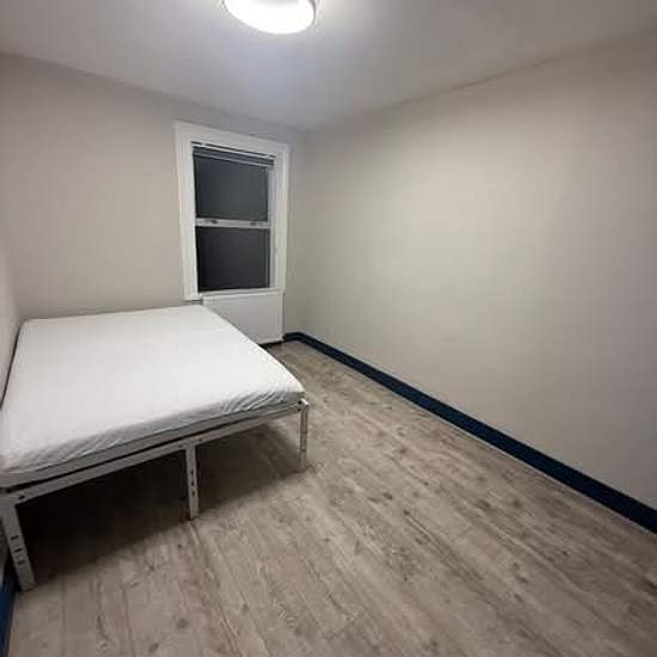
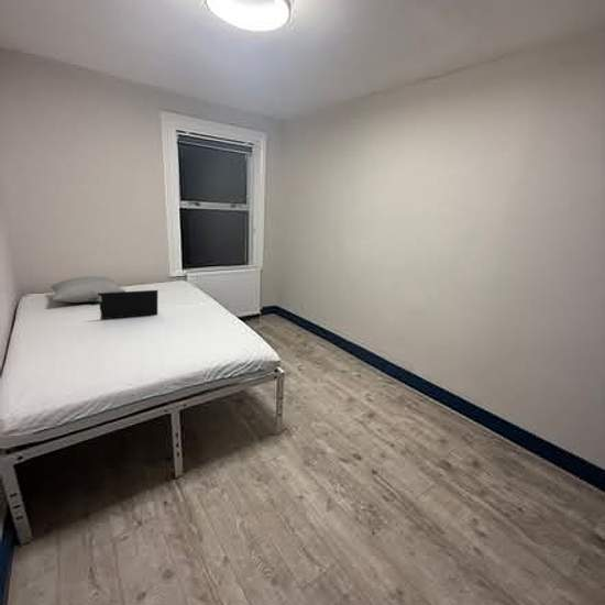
+ laptop computer [98,289,158,320]
+ pillow [50,275,127,304]
